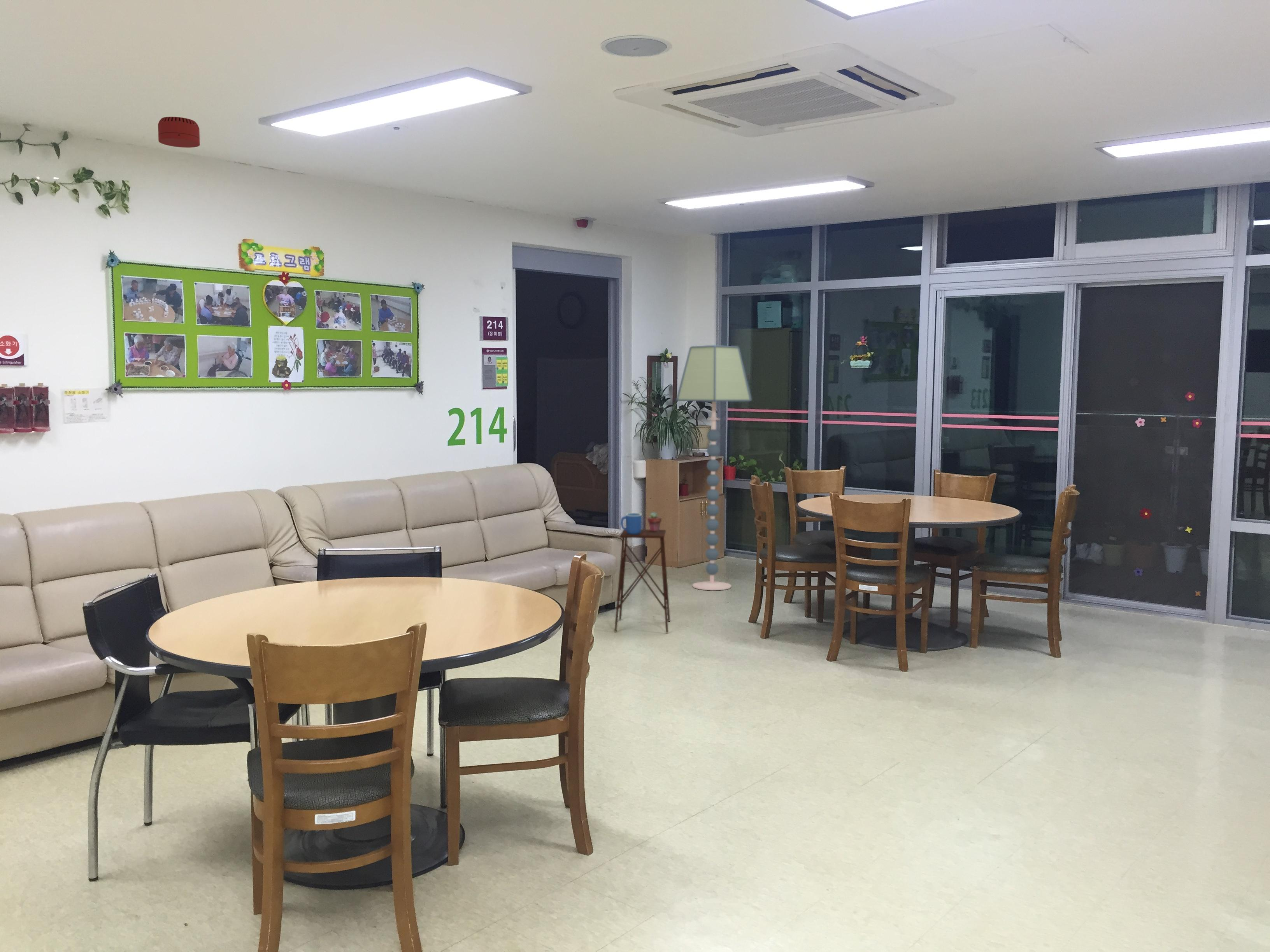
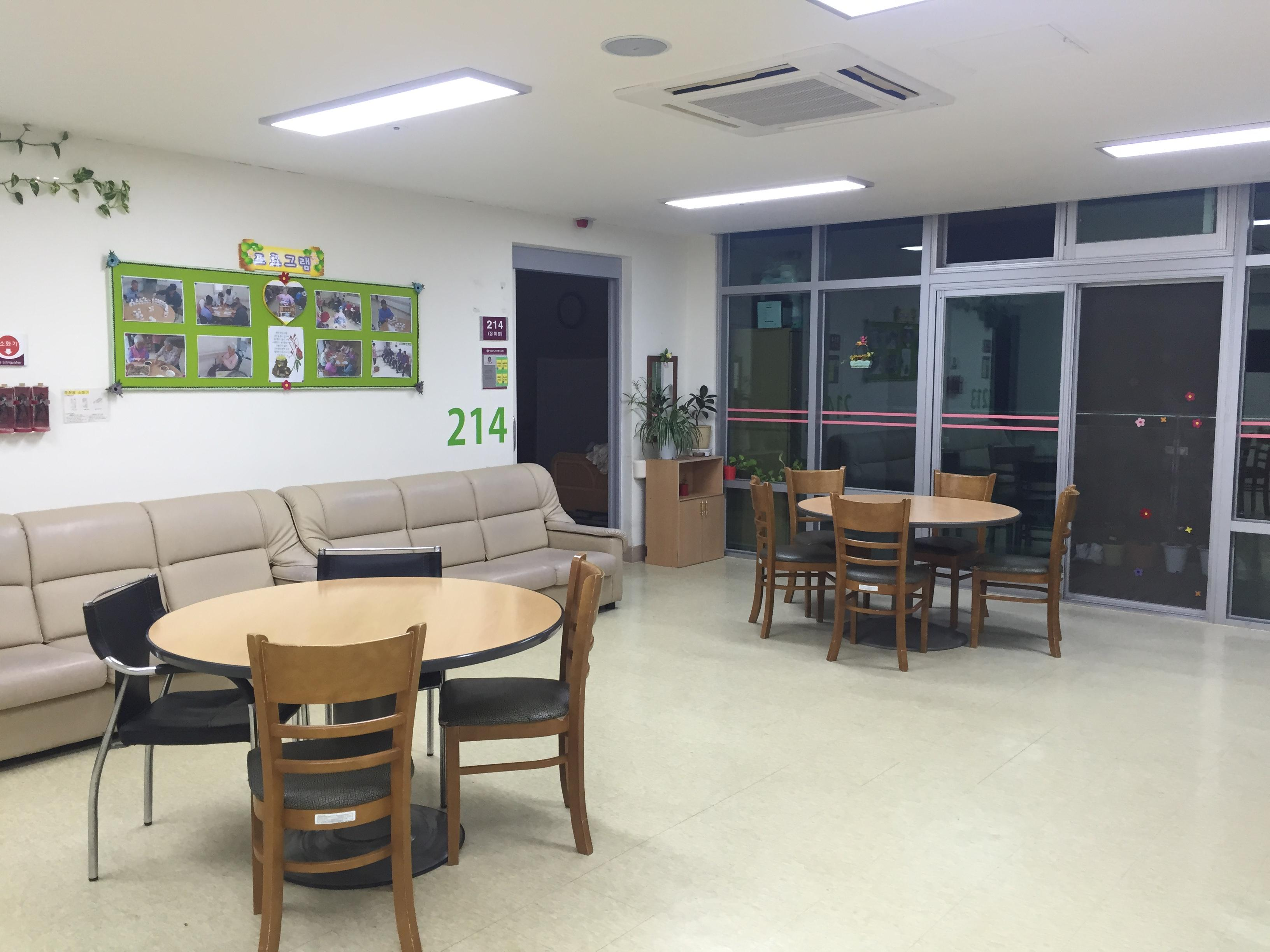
- mug [620,513,642,535]
- side table [614,529,671,633]
- floor lamp [676,345,752,591]
- potted succulent [647,512,662,532]
- smoke detector [158,116,200,148]
